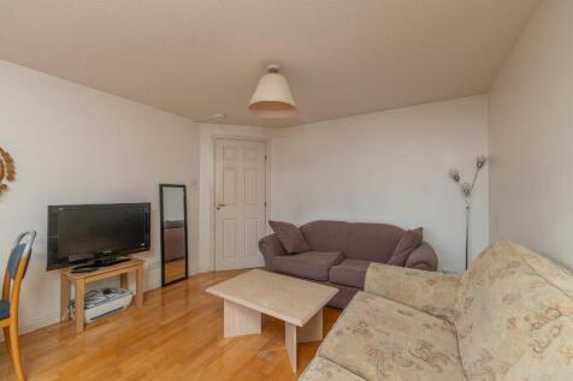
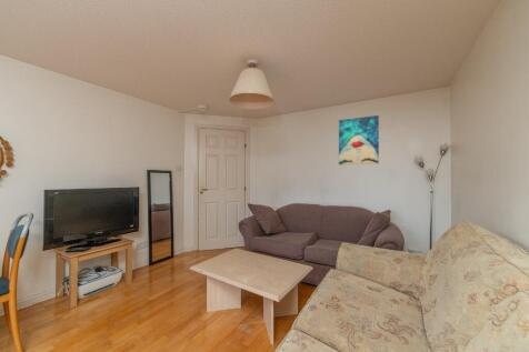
+ wall art [338,114,380,165]
